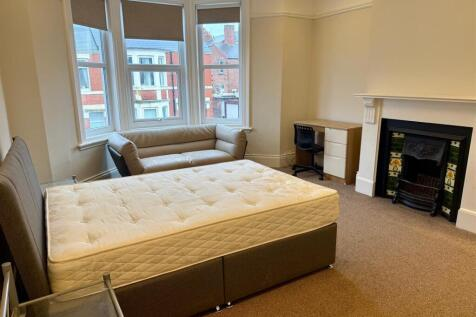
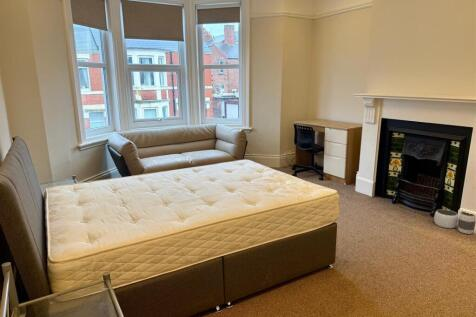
+ waste basket [433,208,476,235]
